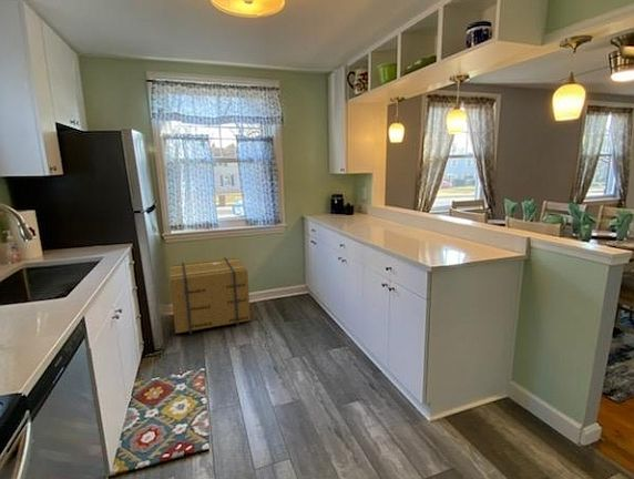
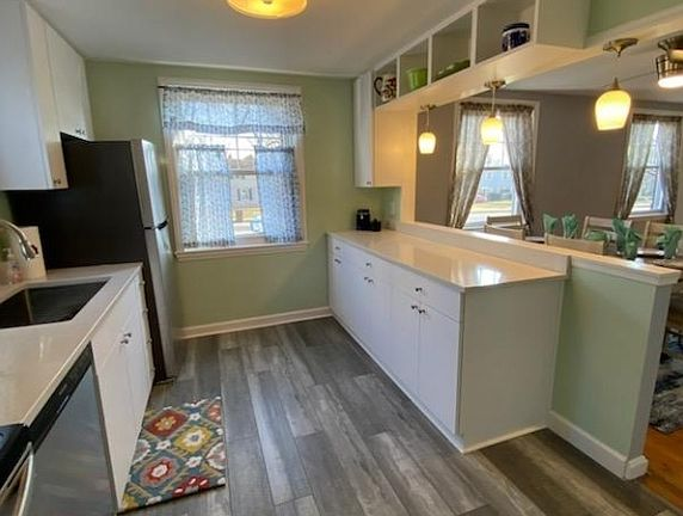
- cardboard box [168,256,252,335]
